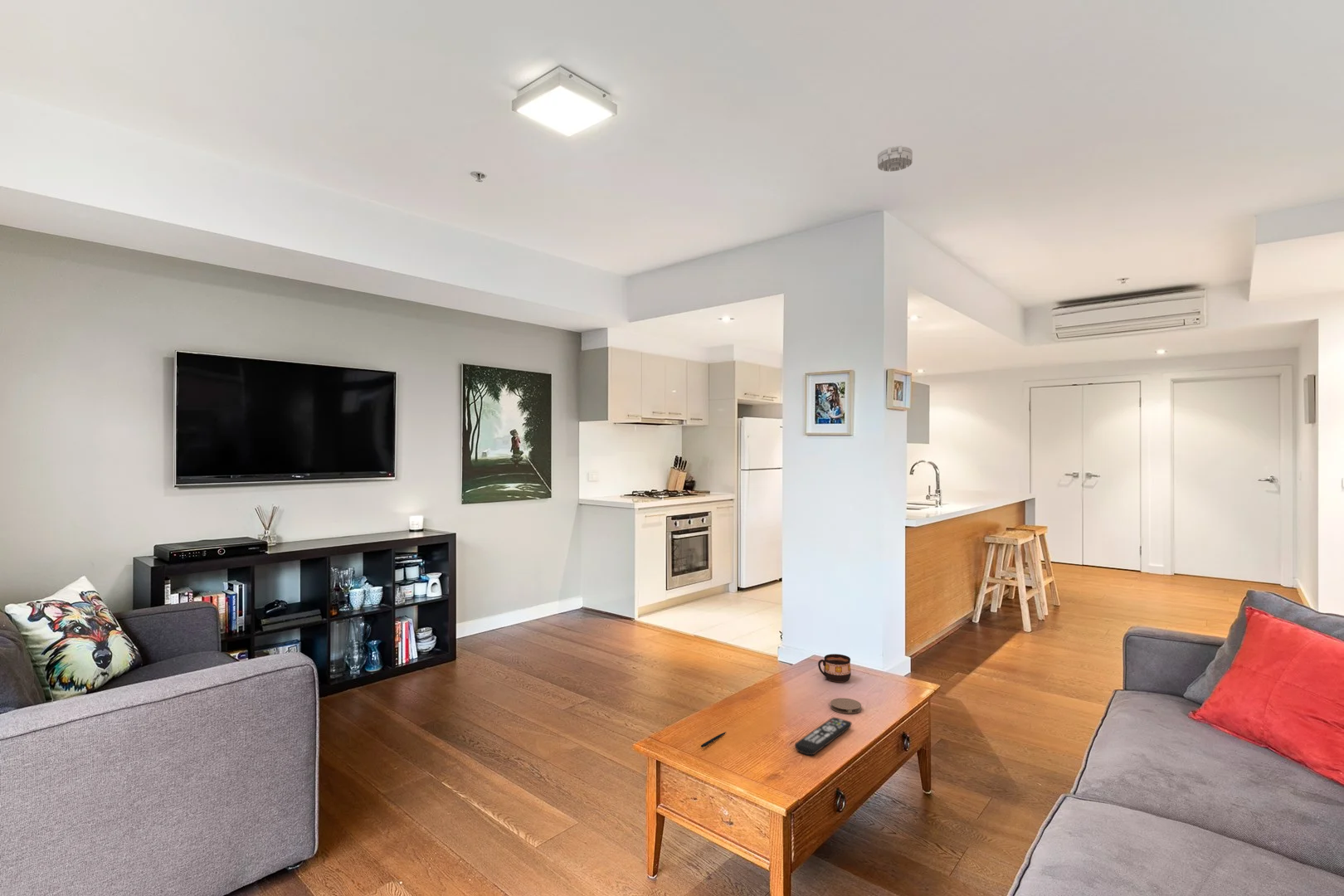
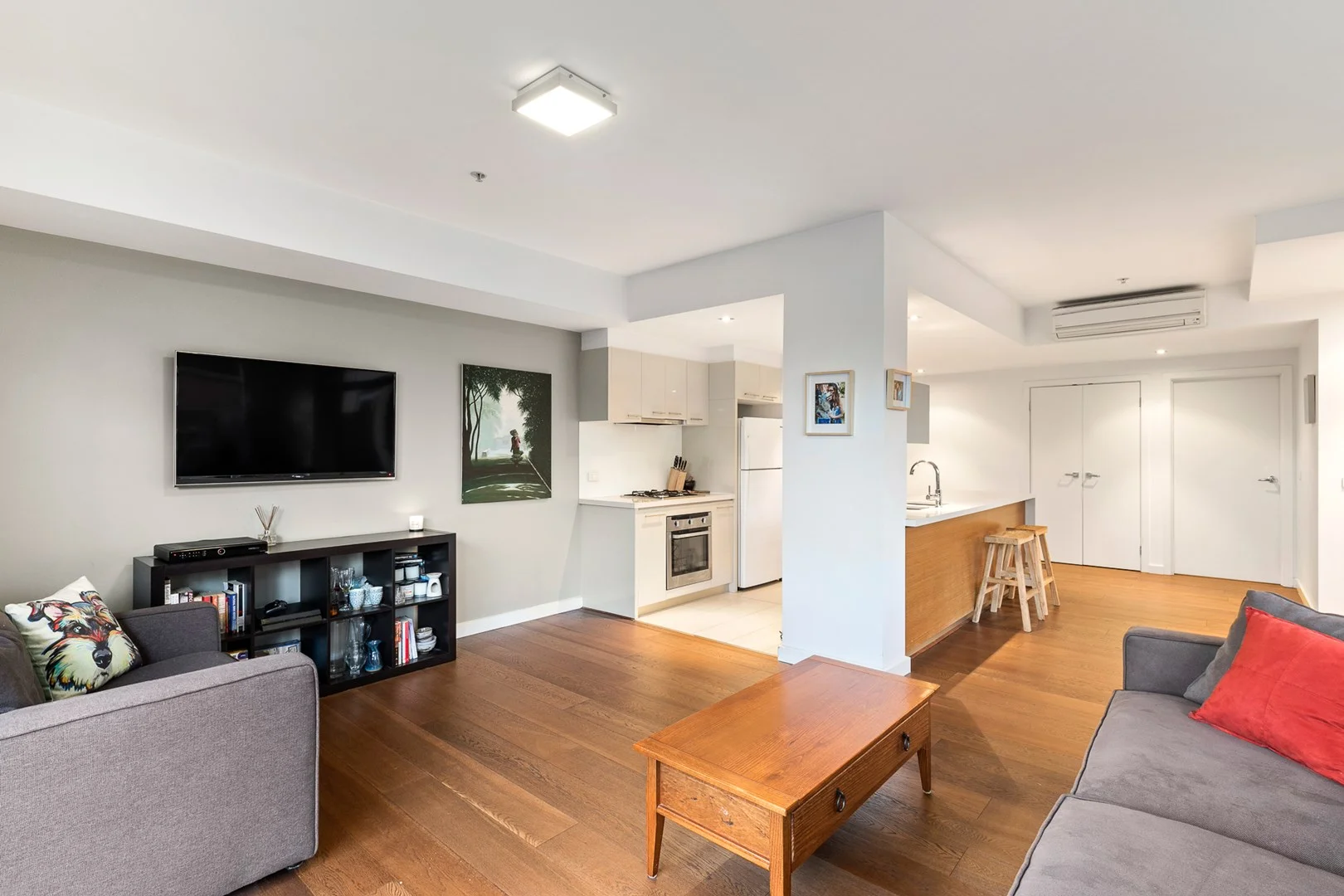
- cup [817,653,852,683]
- smoke detector [877,145,913,173]
- pen [700,731,727,748]
- remote control [794,717,852,756]
- coaster [830,697,862,714]
